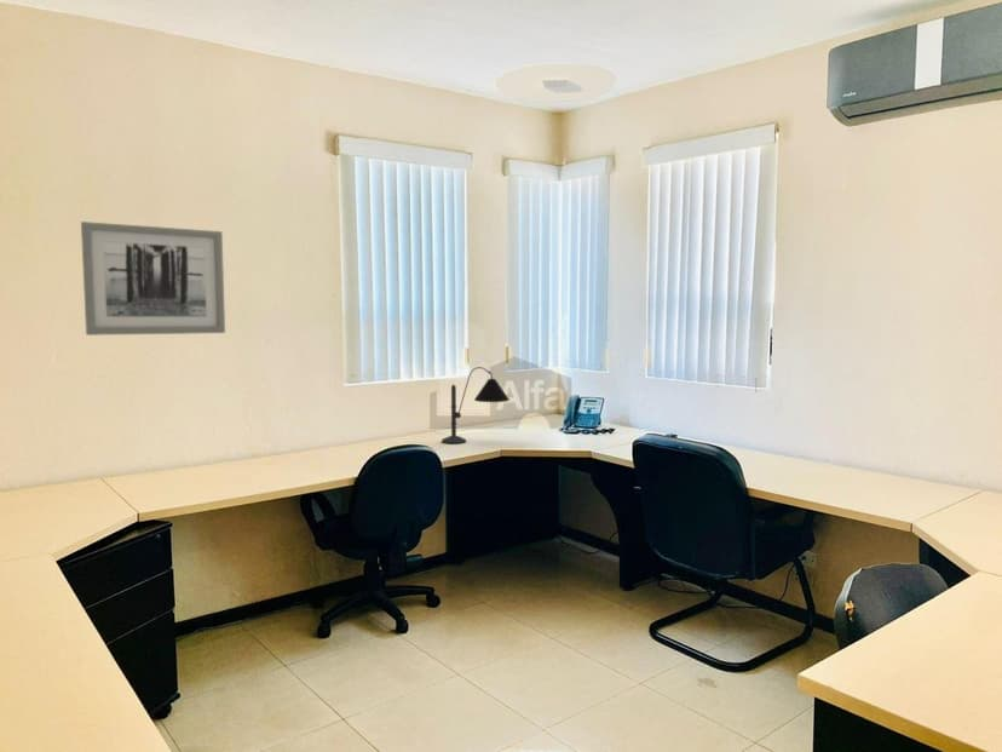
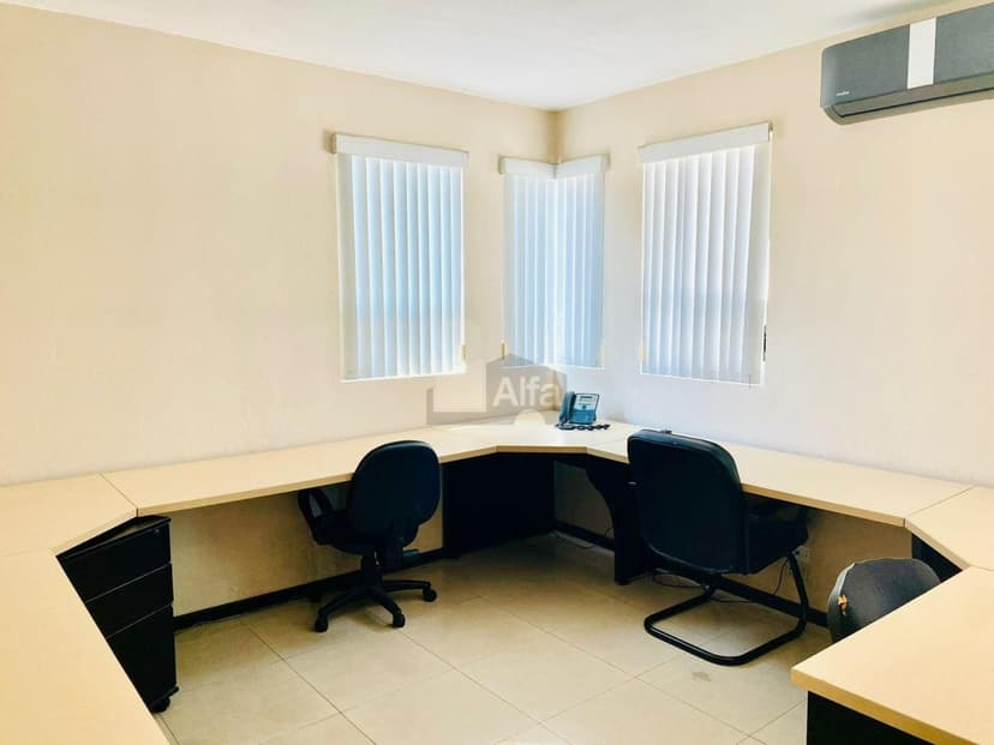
- desk lamp [440,366,511,444]
- wall art [80,220,226,337]
- ceiling light [493,62,617,103]
